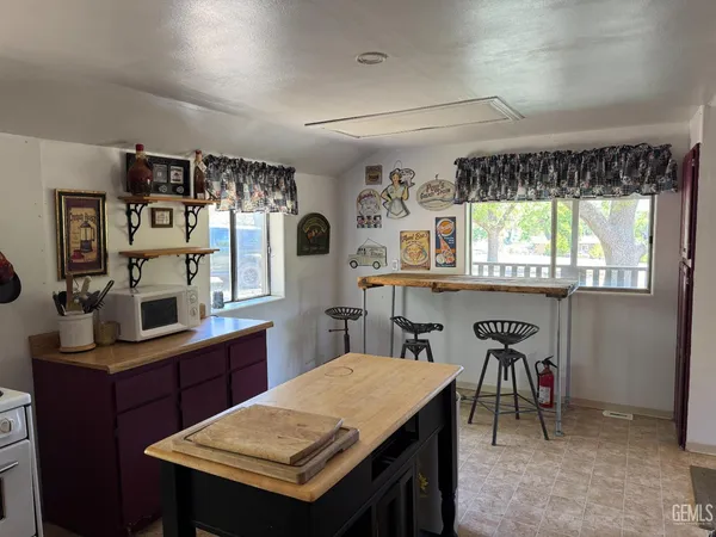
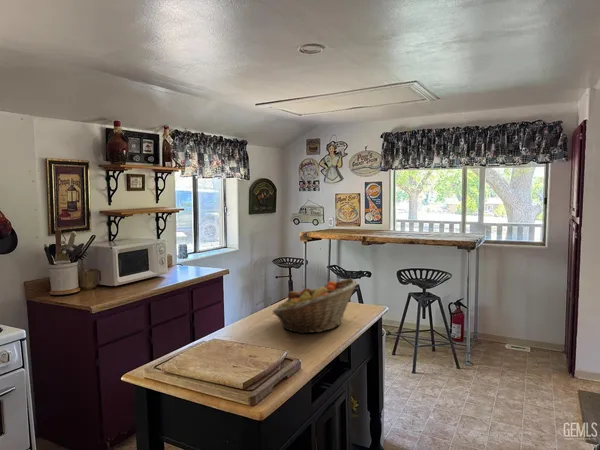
+ fruit basket [272,278,358,335]
